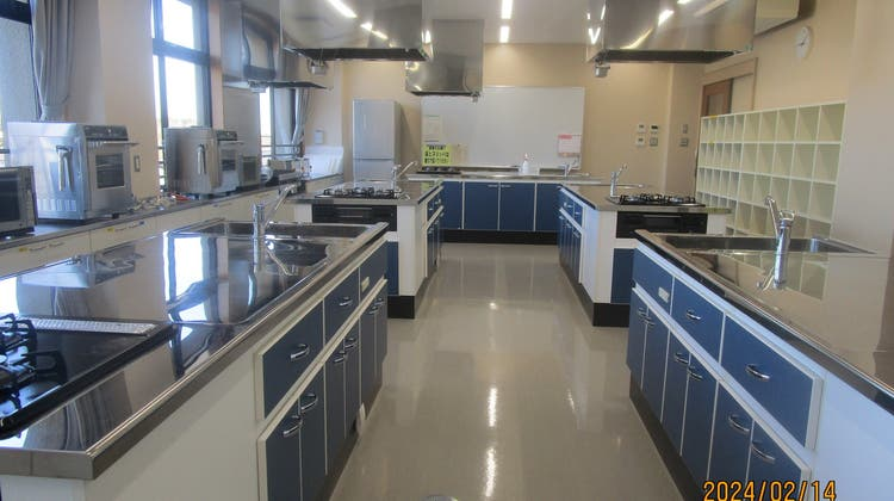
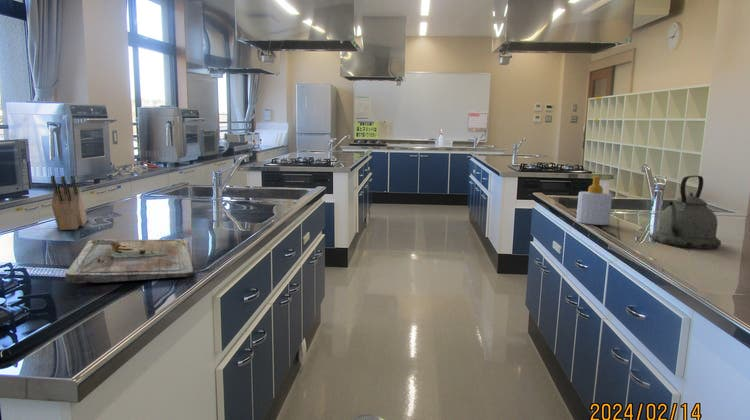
+ knife block [50,174,88,231]
+ soap bottle [575,175,613,226]
+ cutting board [64,238,194,284]
+ kettle [651,175,722,250]
